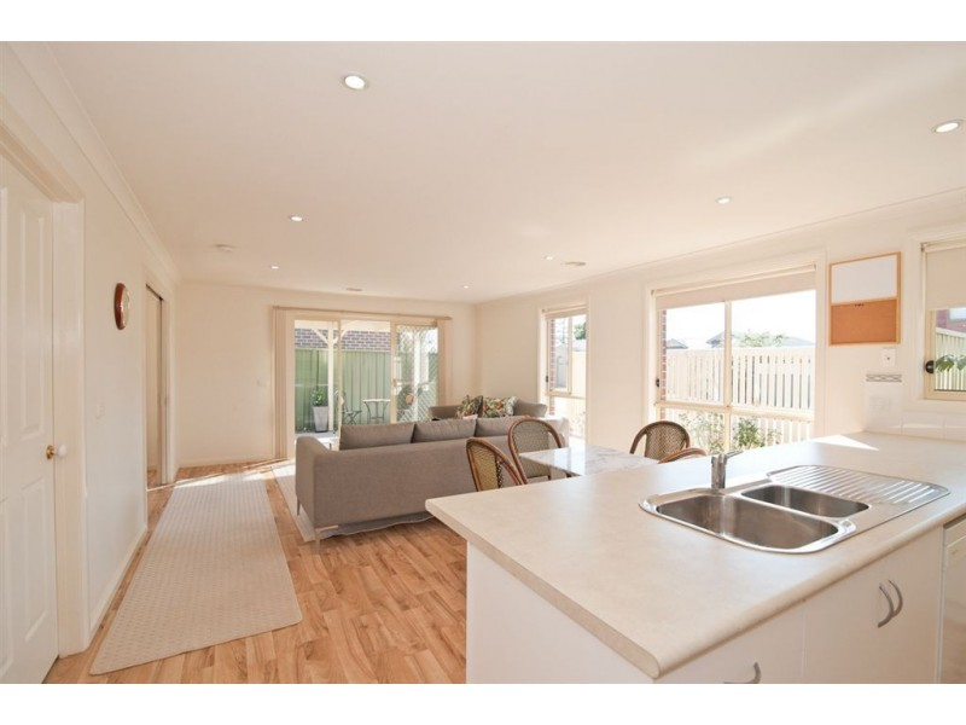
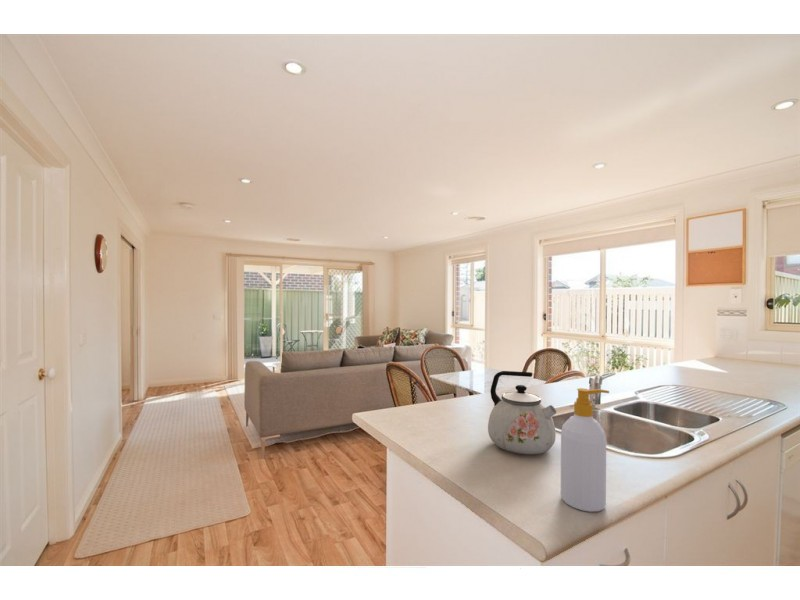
+ kettle [487,370,557,455]
+ soap bottle [560,387,610,513]
